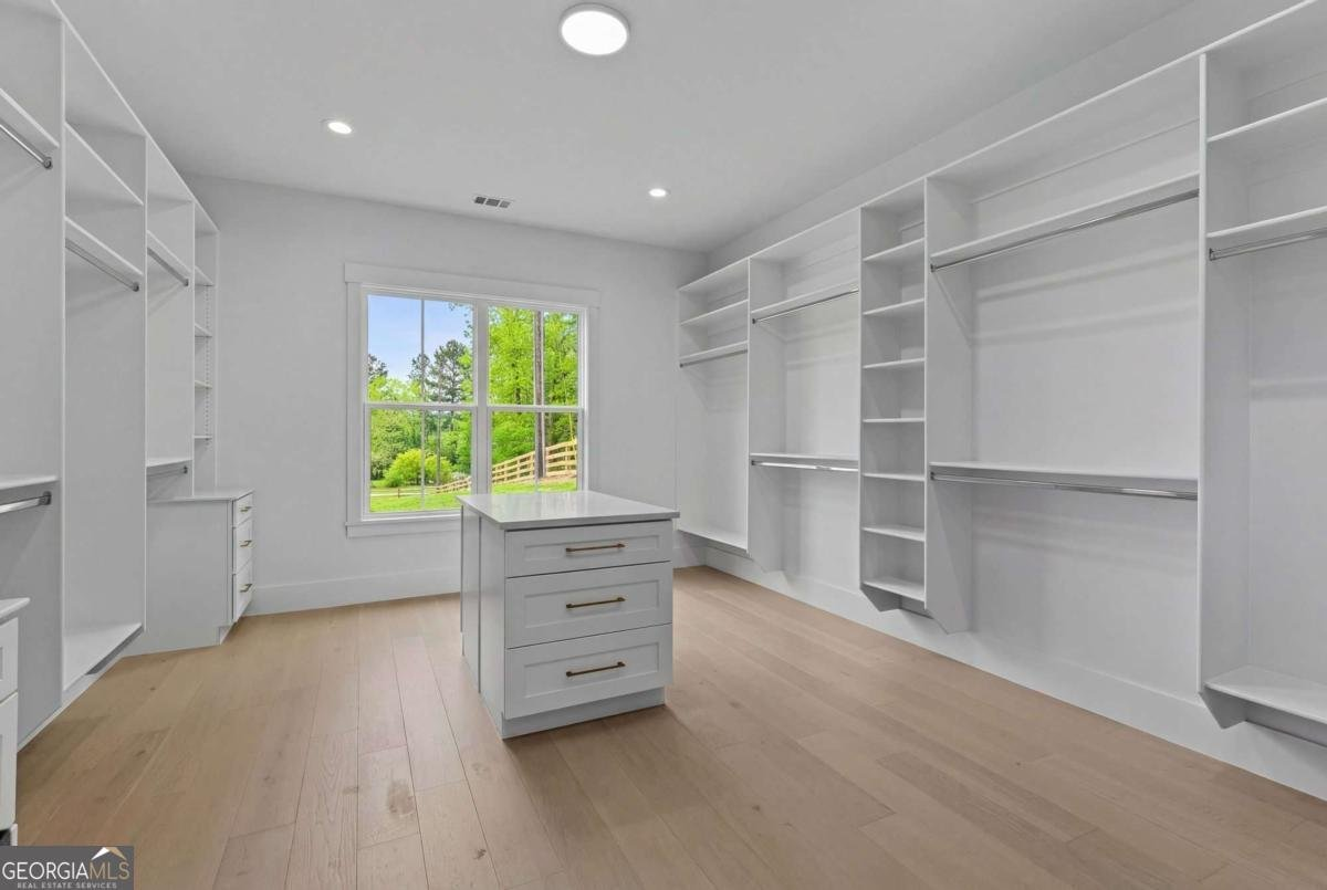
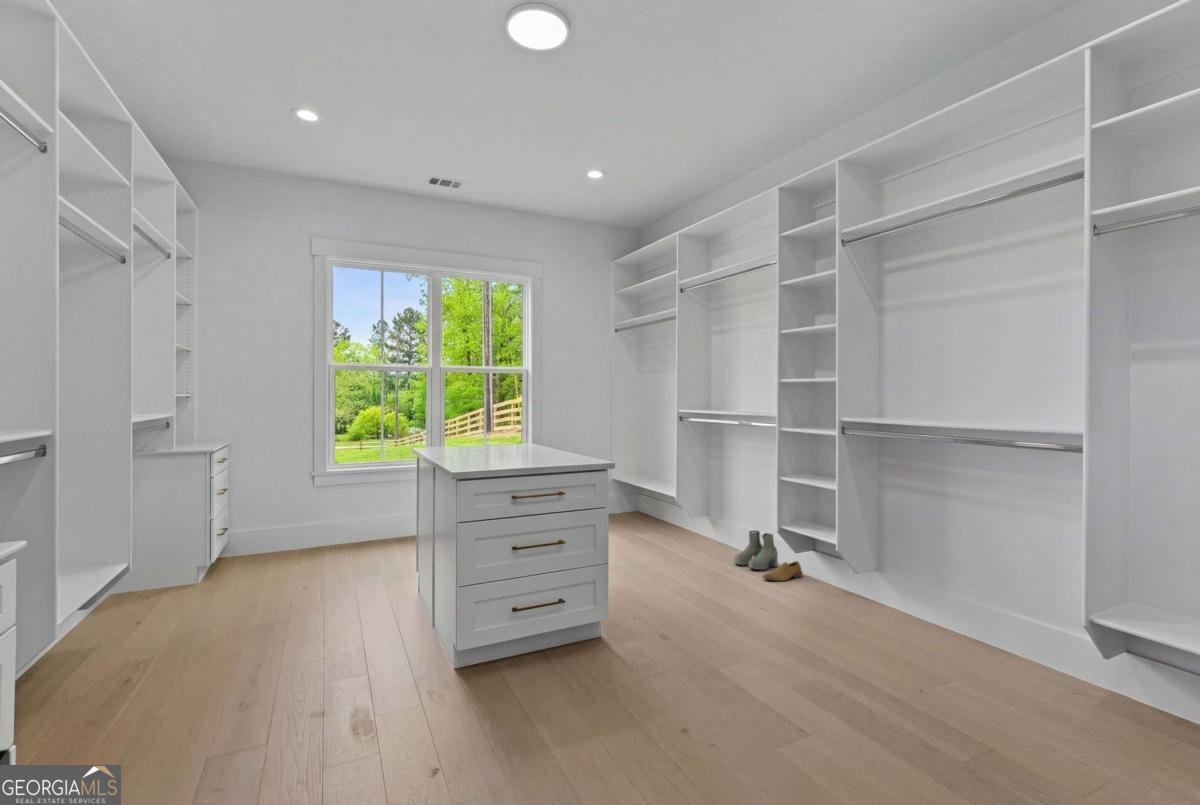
+ shoe [762,560,803,582]
+ boots [733,529,779,571]
